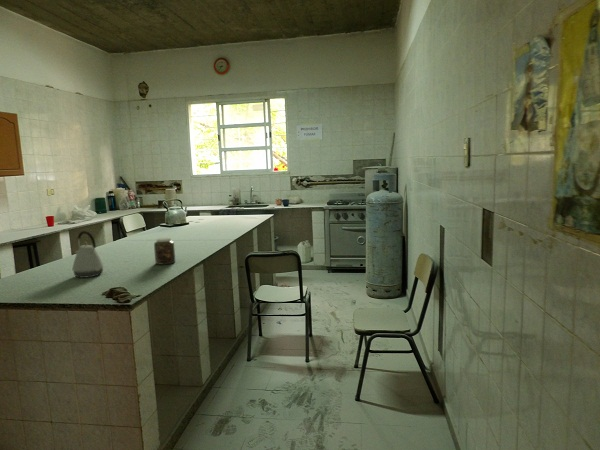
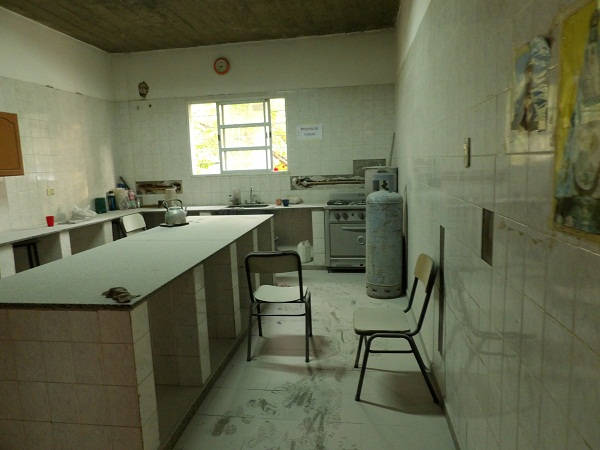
- jar [153,237,176,266]
- kettle [71,230,105,279]
